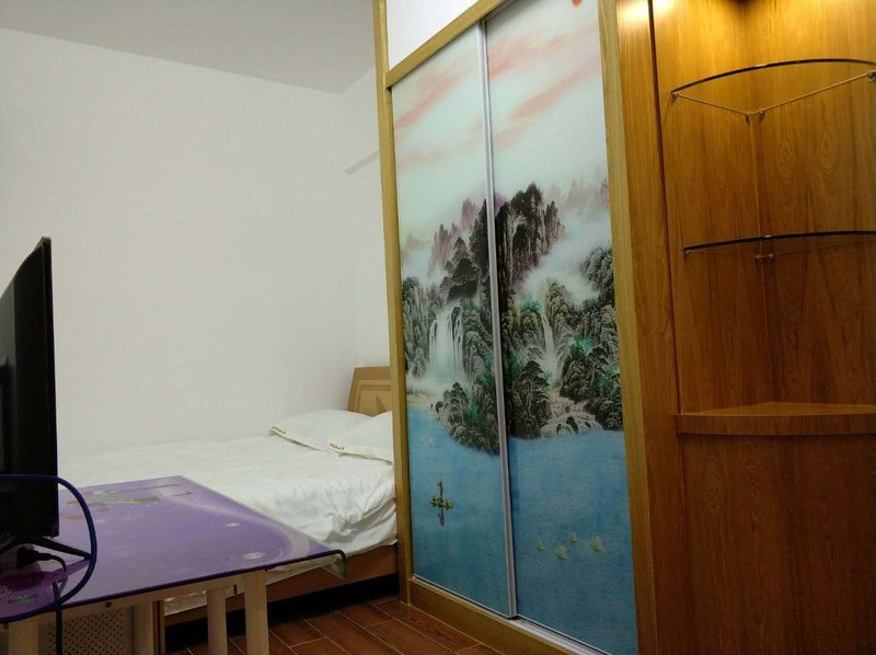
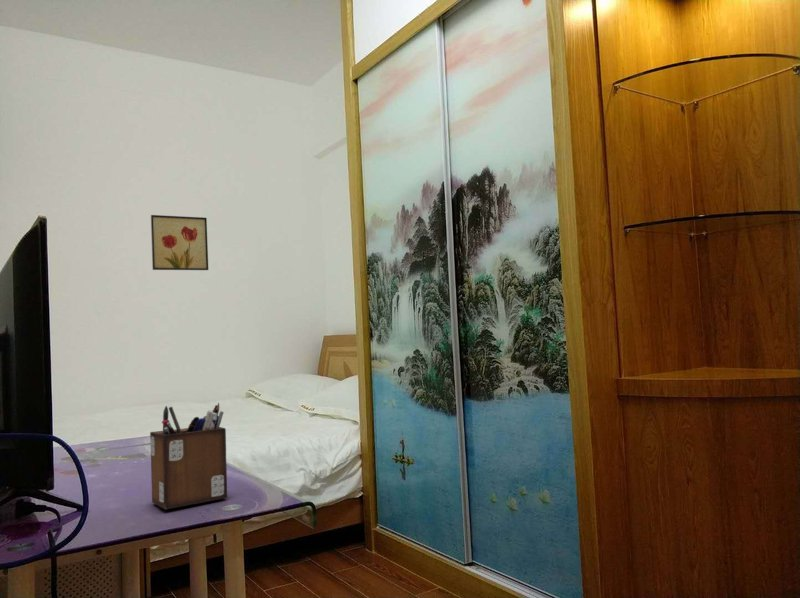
+ wall art [150,214,209,271]
+ desk organizer [149,402,228,510]
